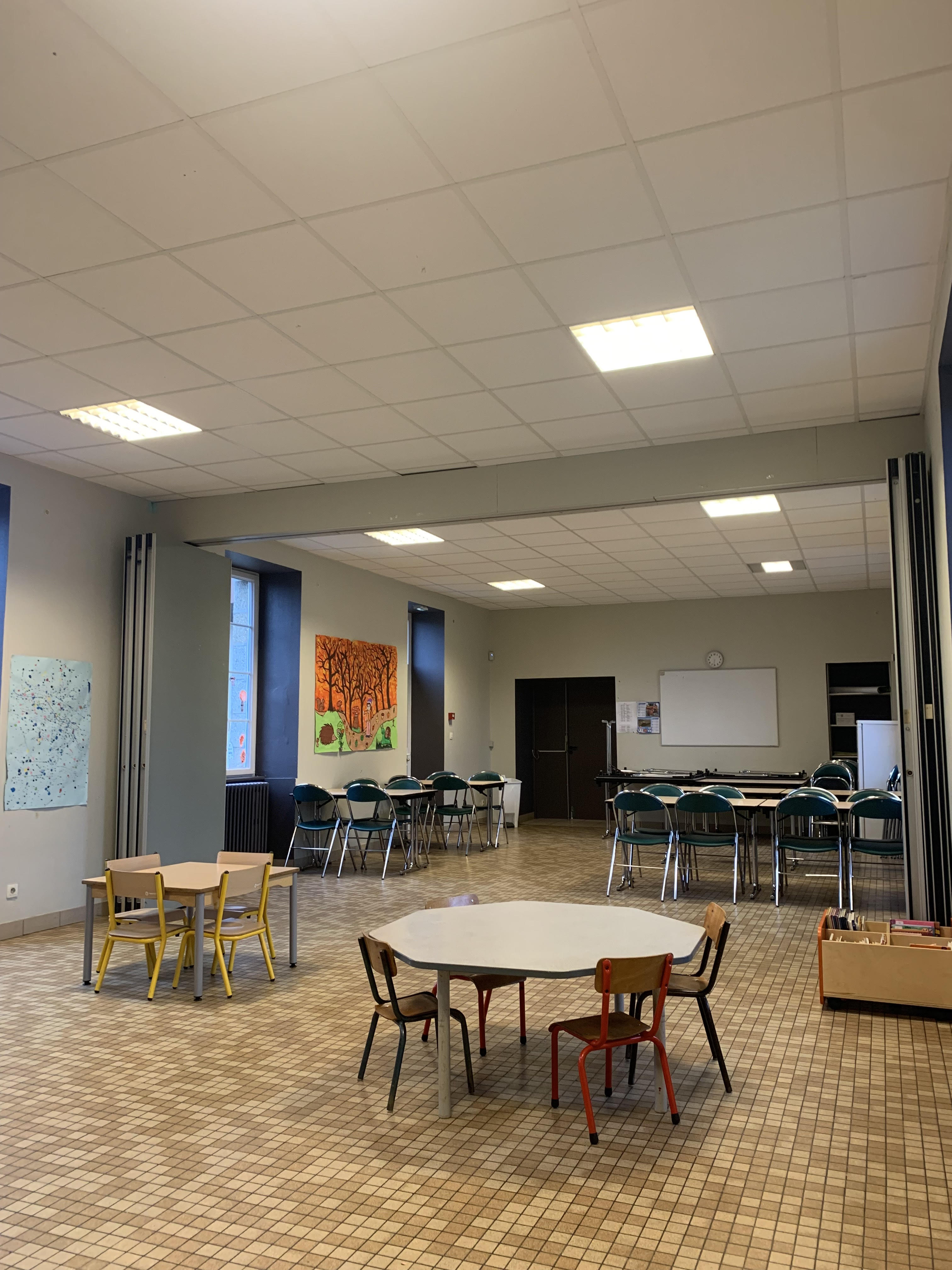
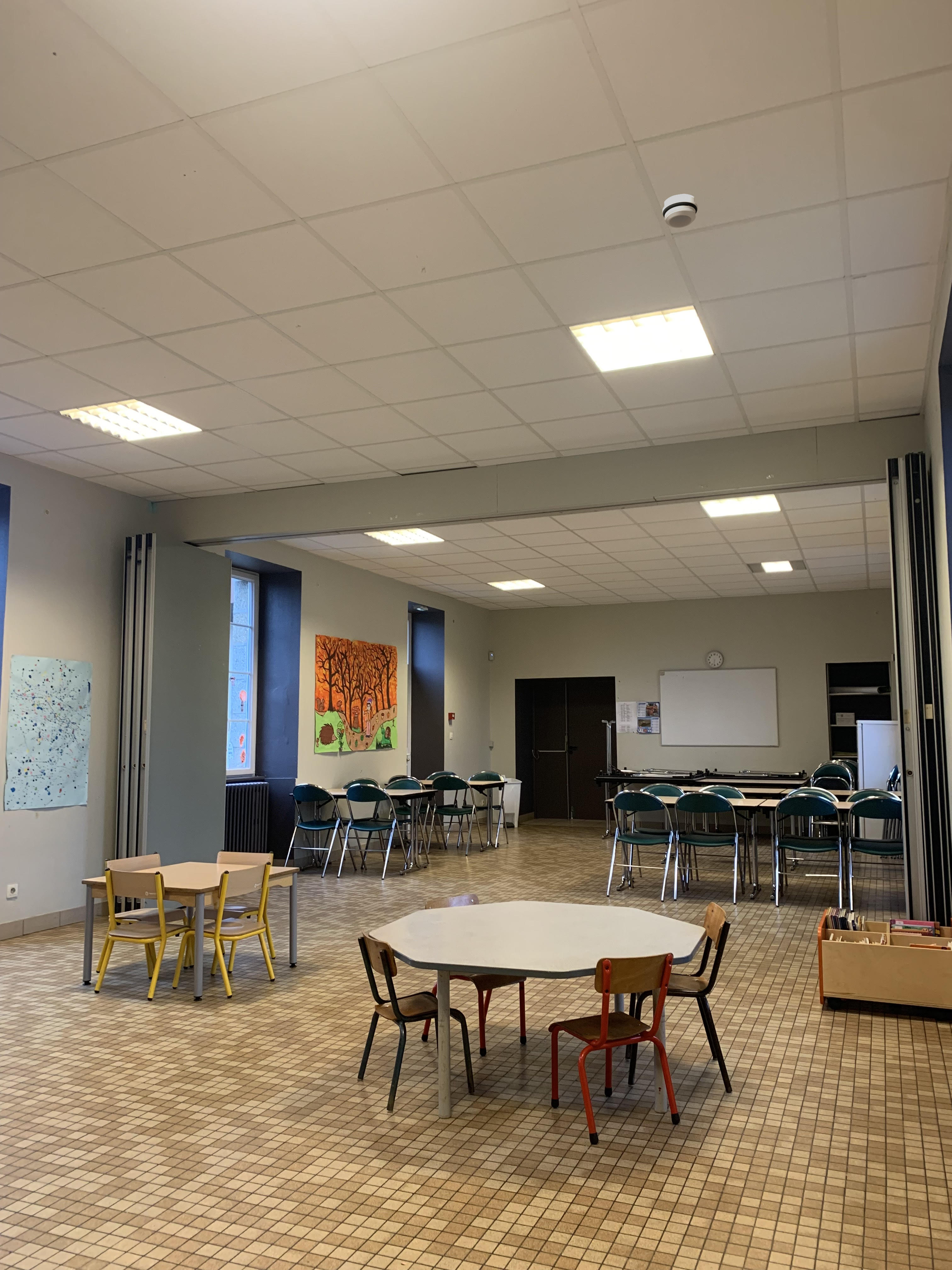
+ smoke detector [662,194,698,228]
